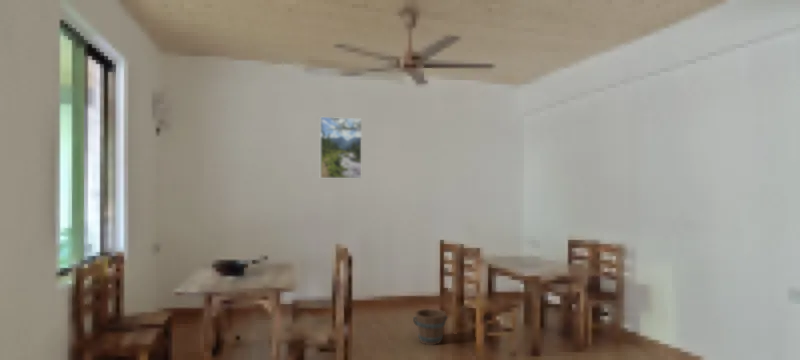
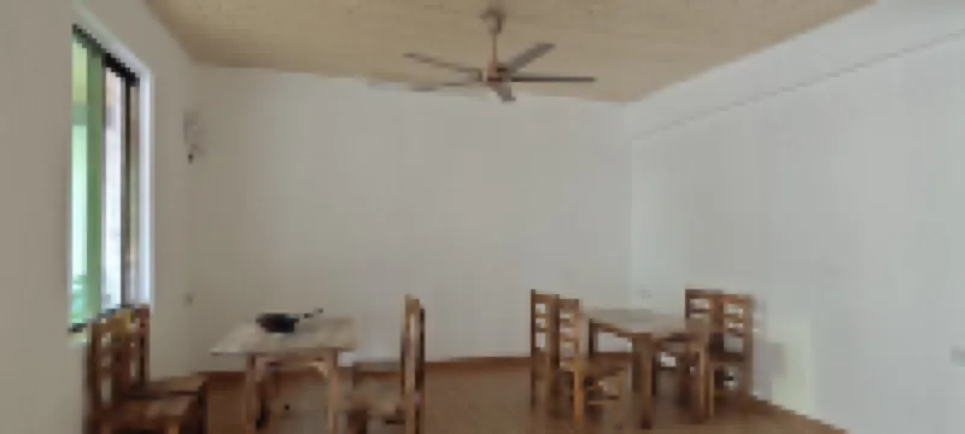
- bucket [412,308,449,346]
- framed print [319,116,363,179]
